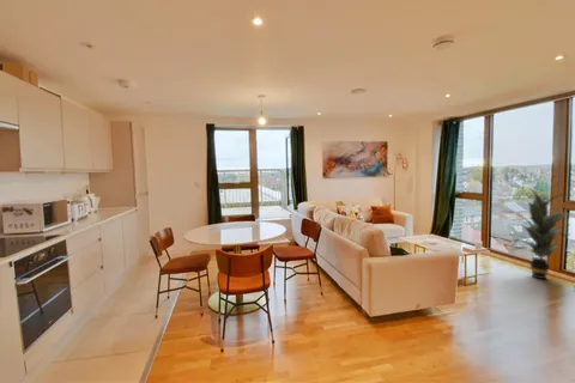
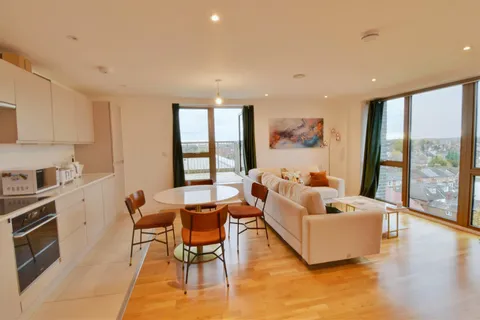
- indoor plant [498,187,575,280]
